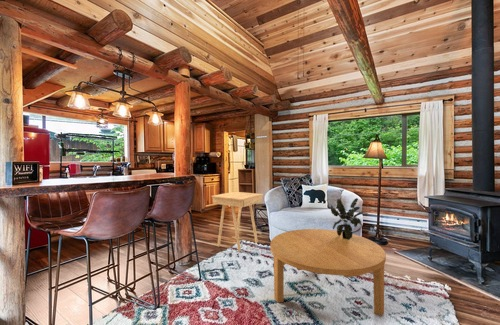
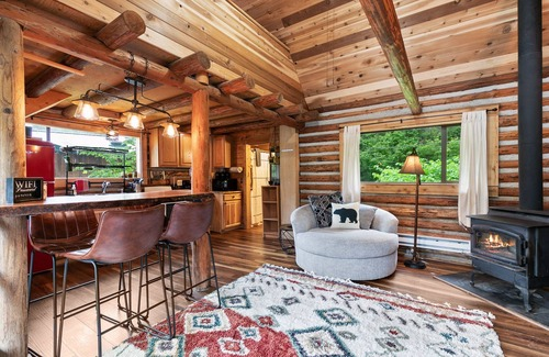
- side table [210,191,264,253]
- potted plant [327,197,369,240]
- coffee table [270,228,387,317]
